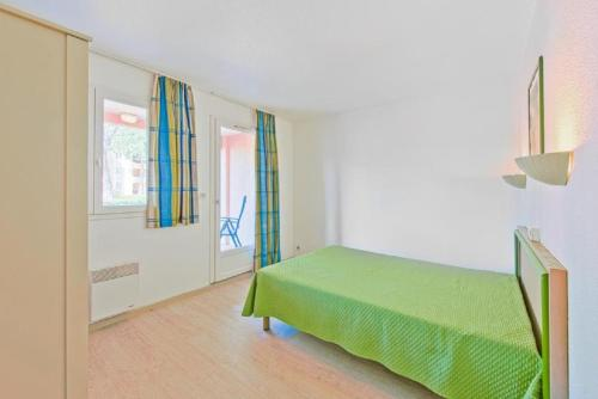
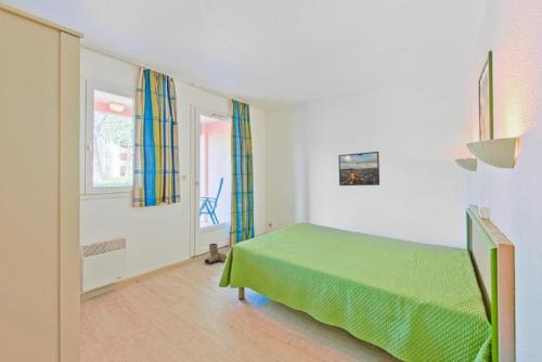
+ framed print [338,151,380,186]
+ boots [204,243,228,264]
